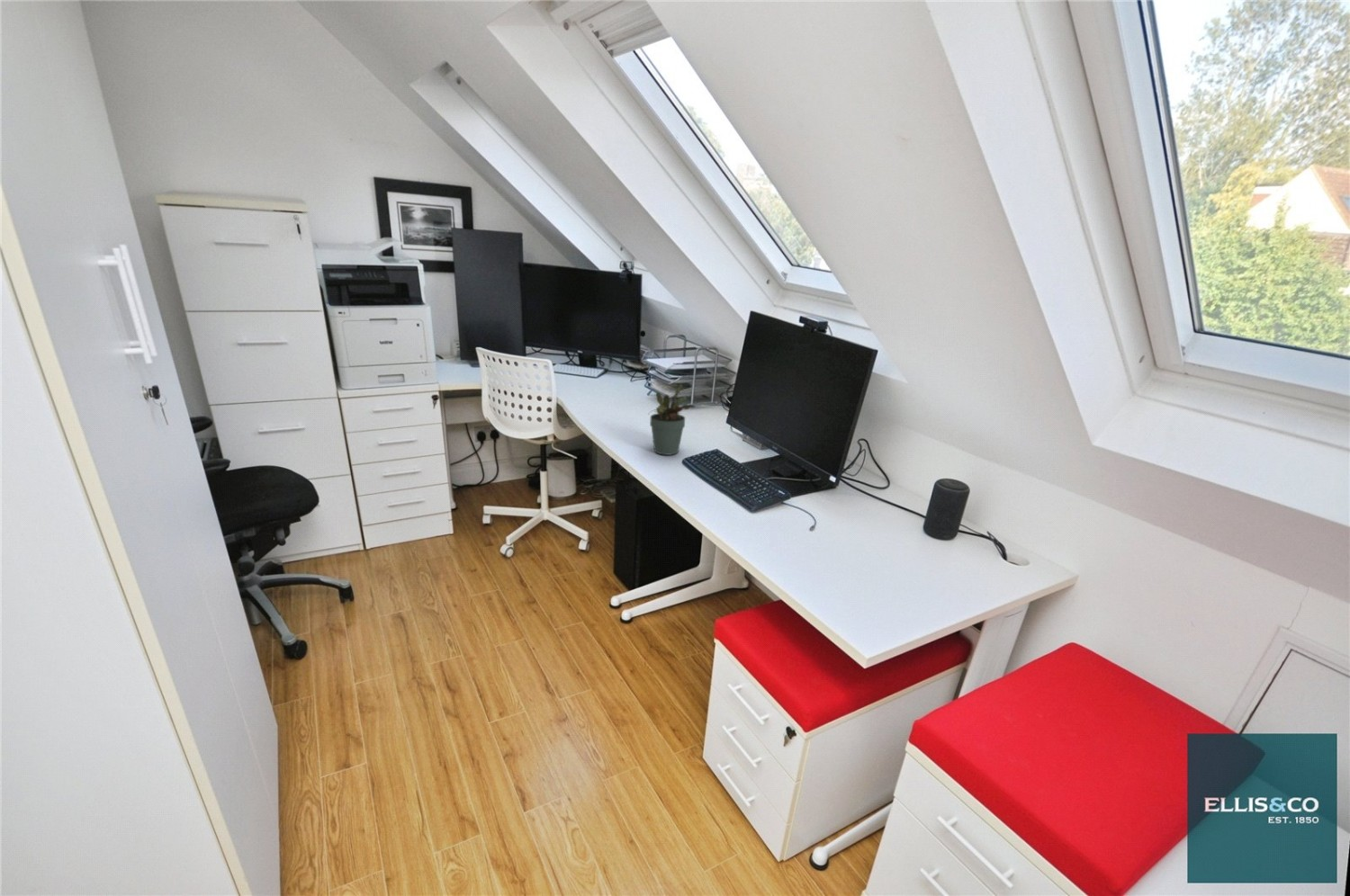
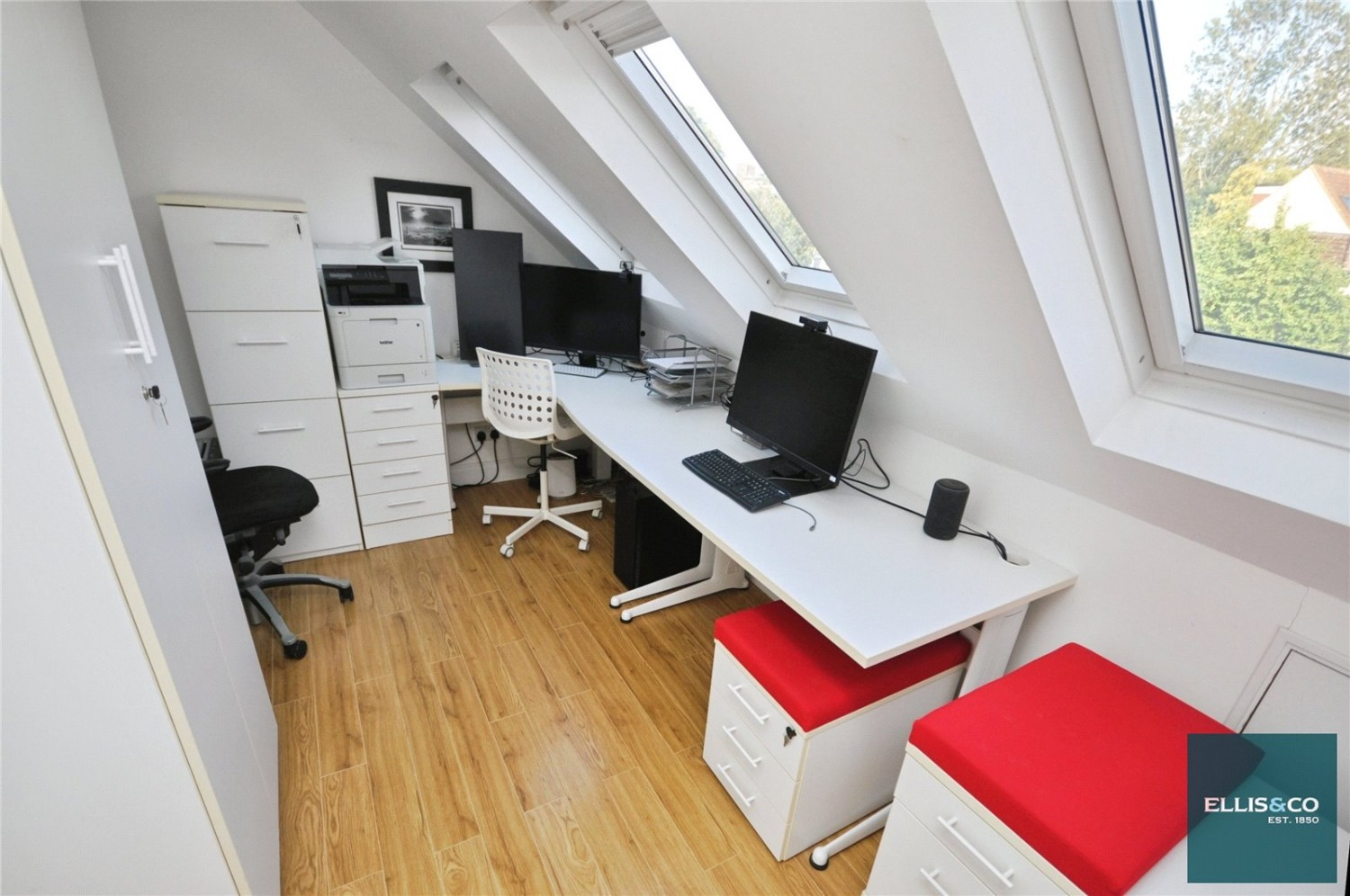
- potted plant [648,384,697,456]
